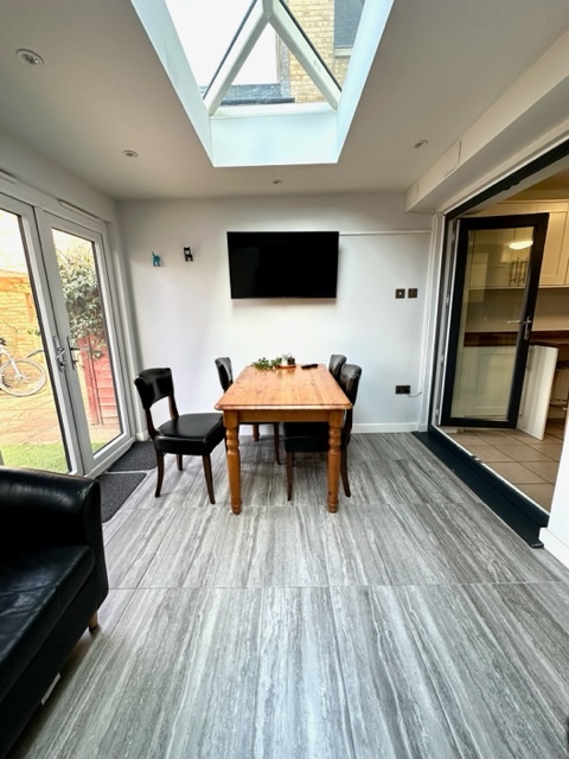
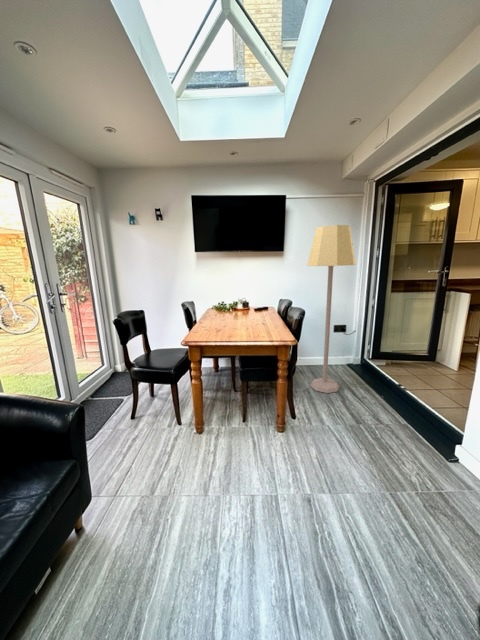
+ lamp [306,224,357,394]
